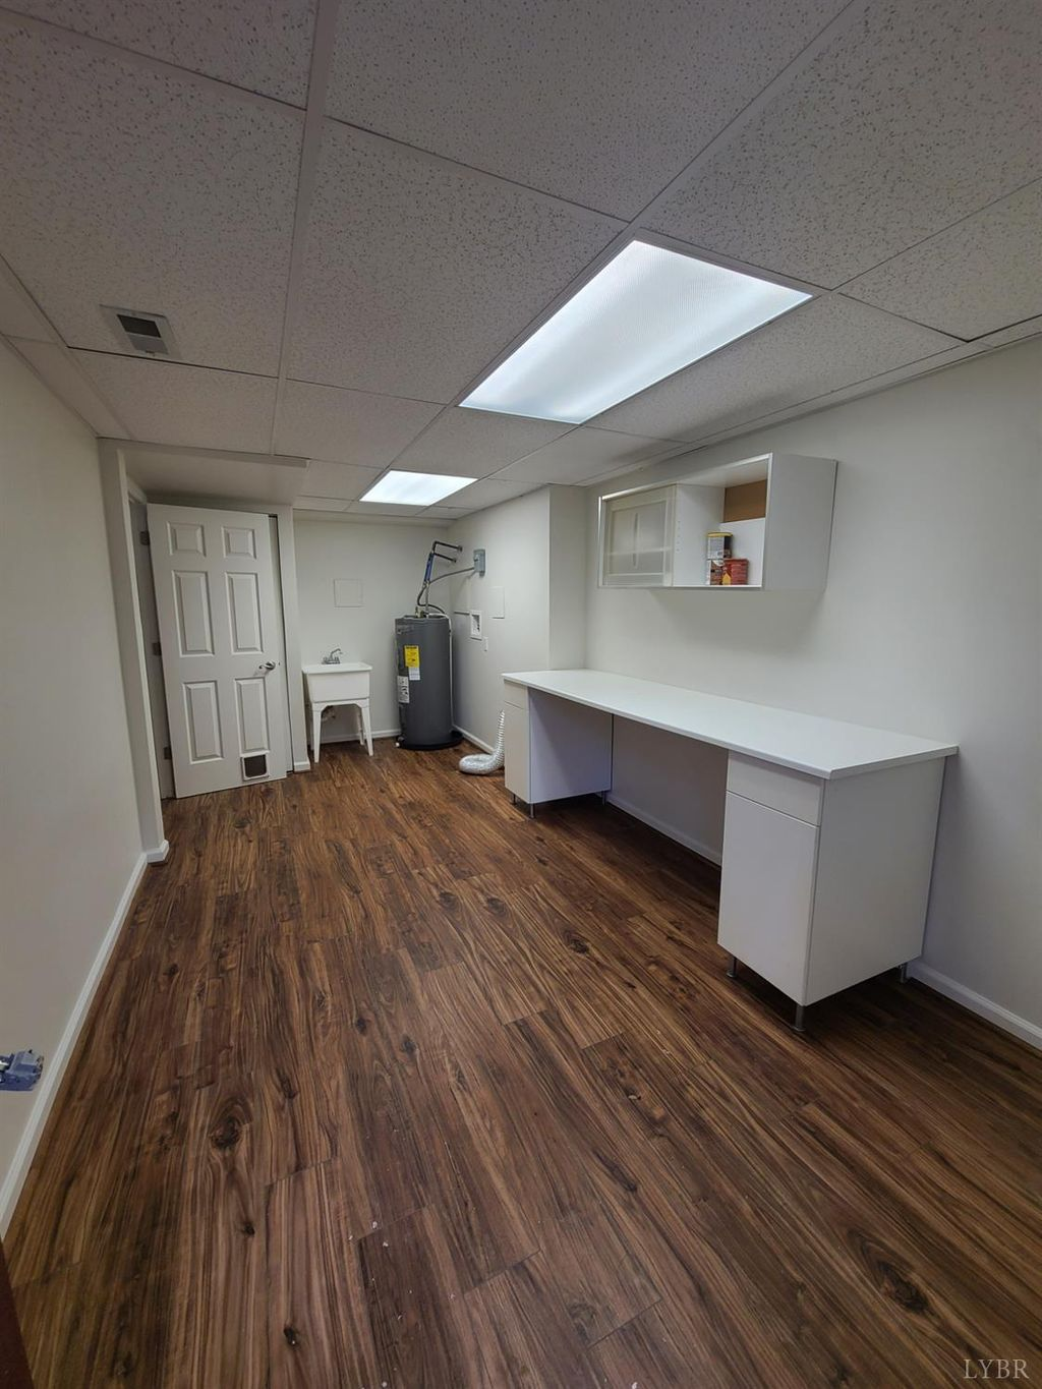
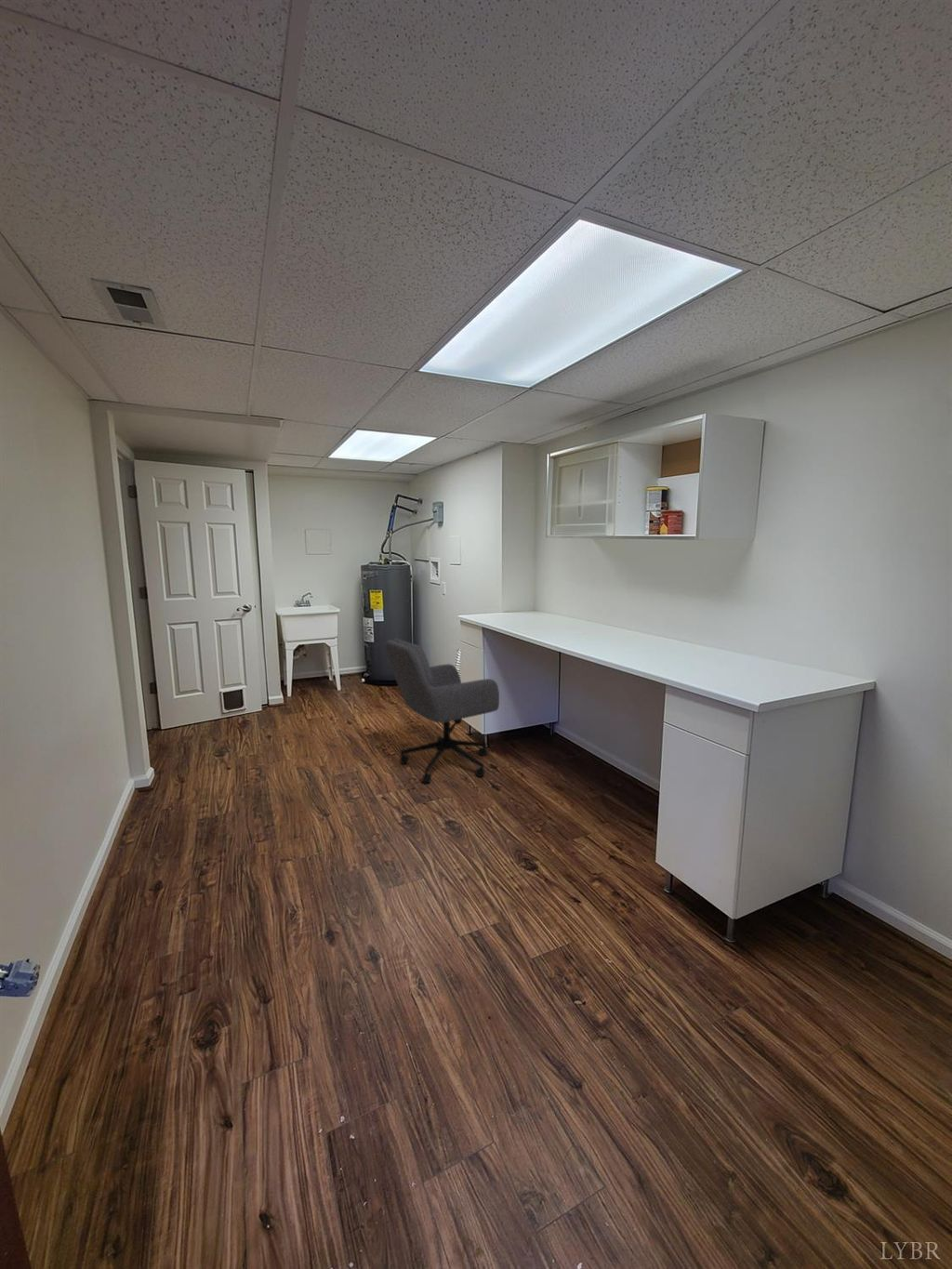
+ office chair [384,637,500,784]
